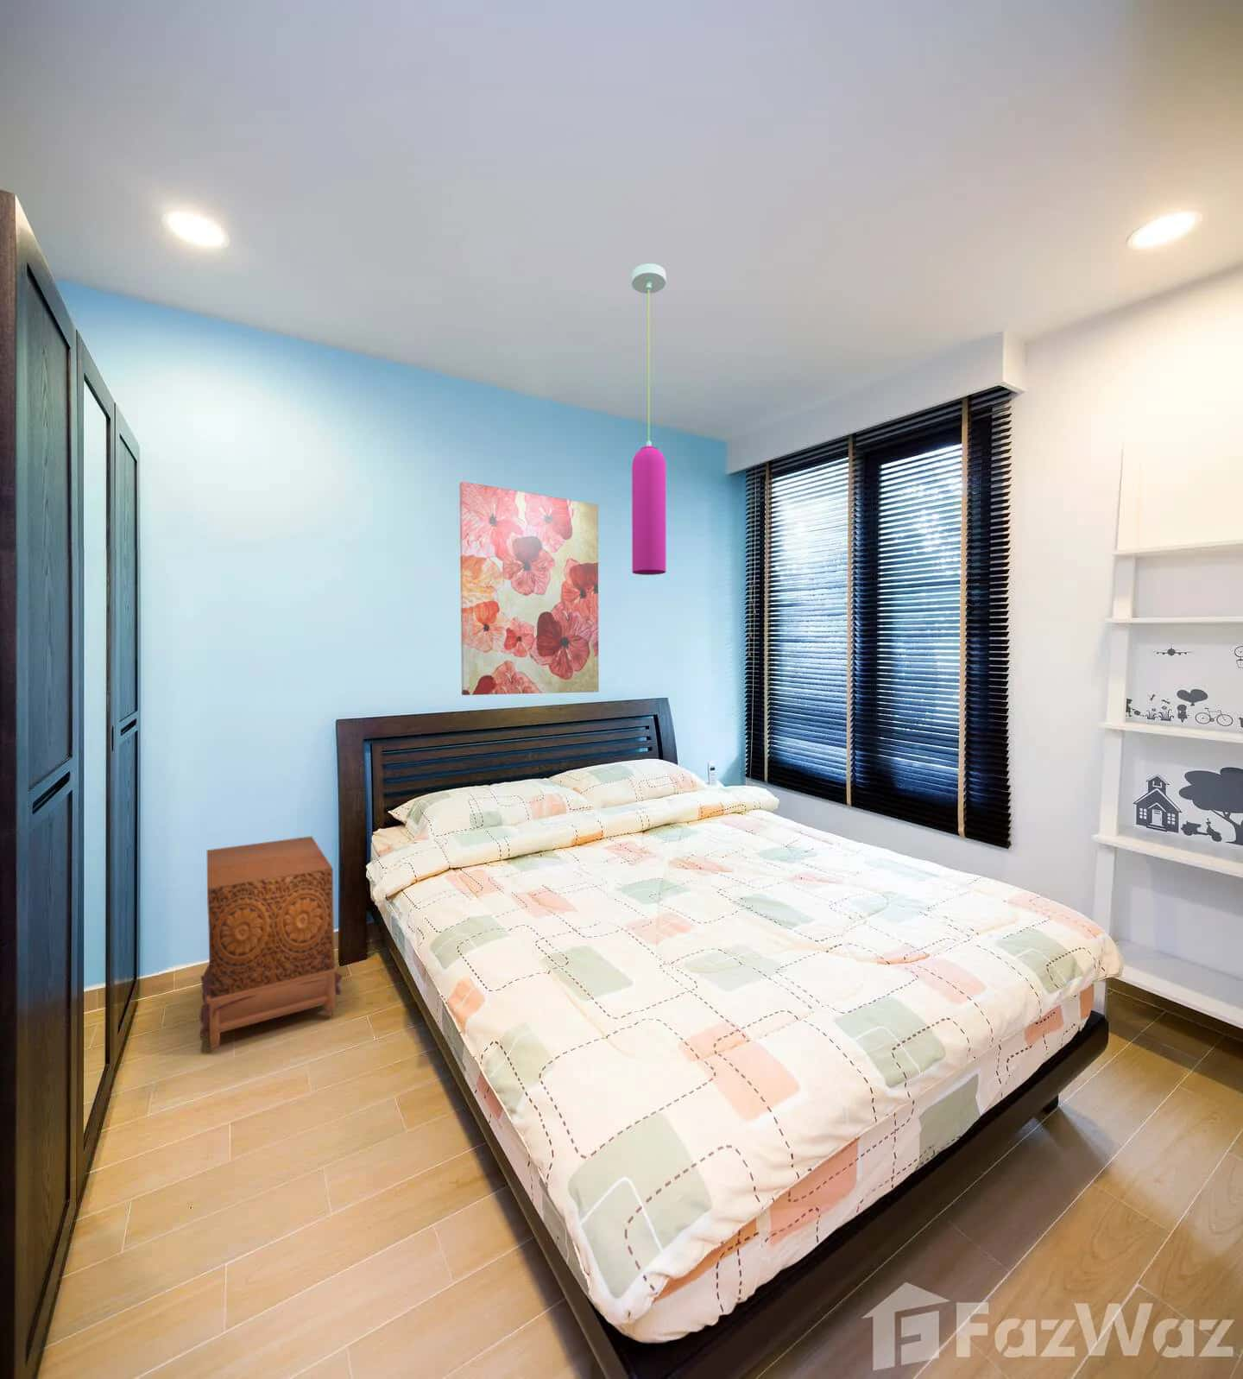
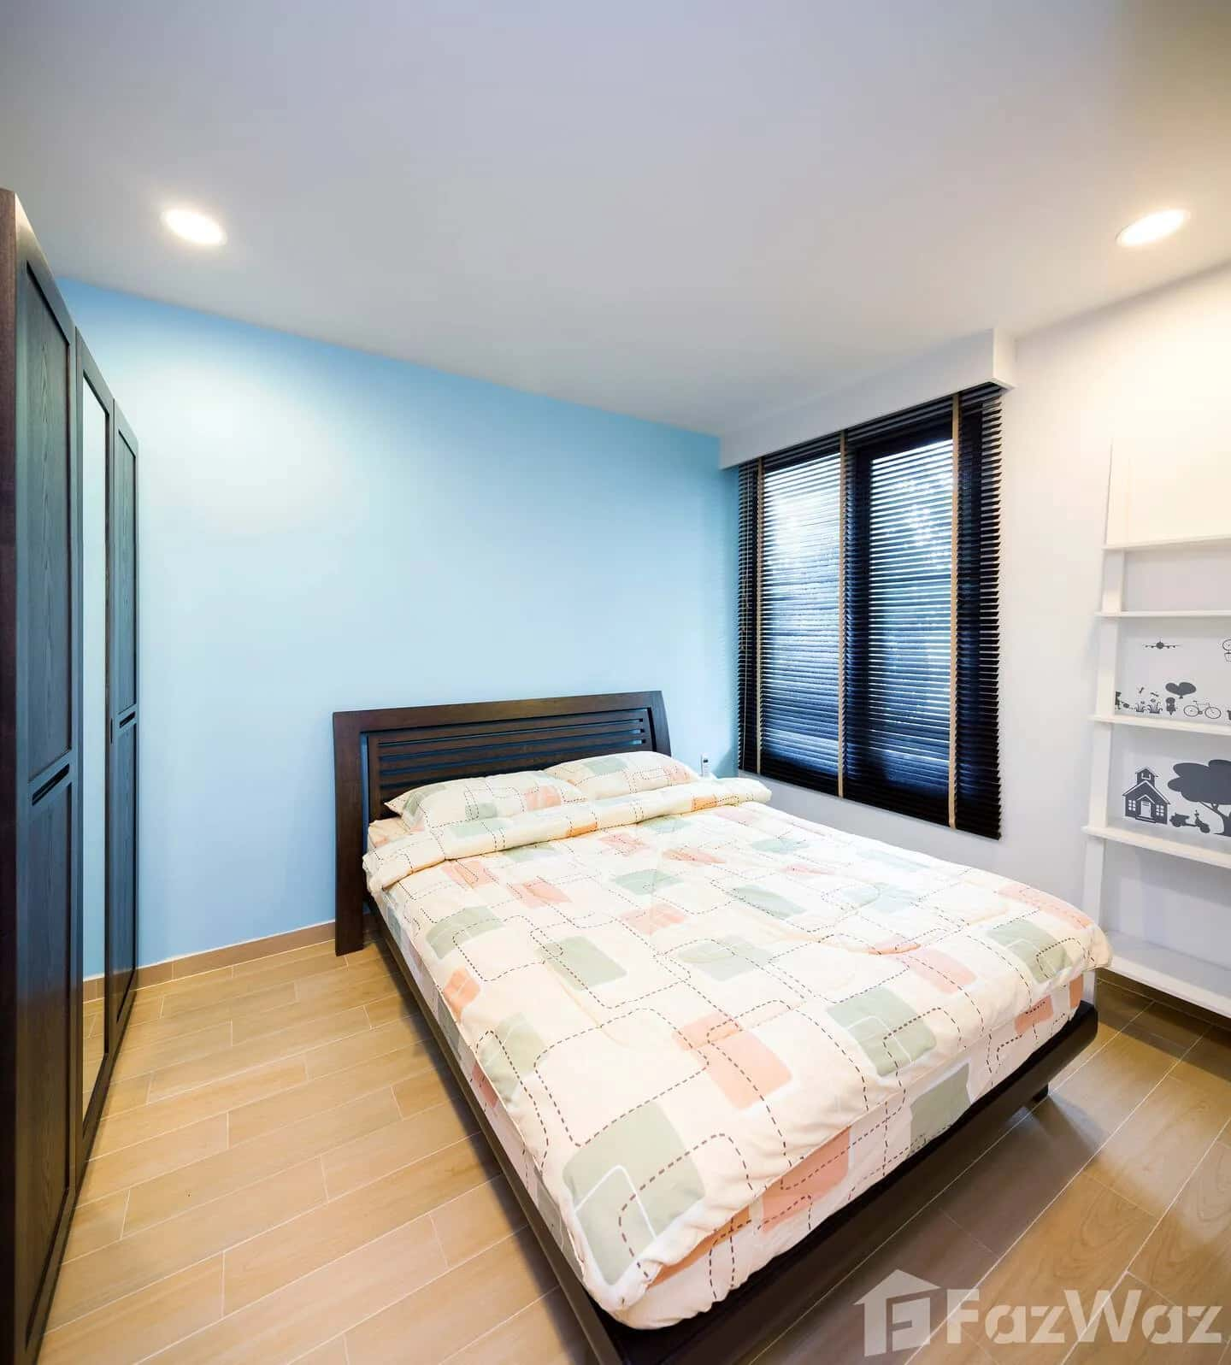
- pendant light [631,263,666,576]
- canopy bed [198,835,343,1049]
- wall art [460,481,600,696]
